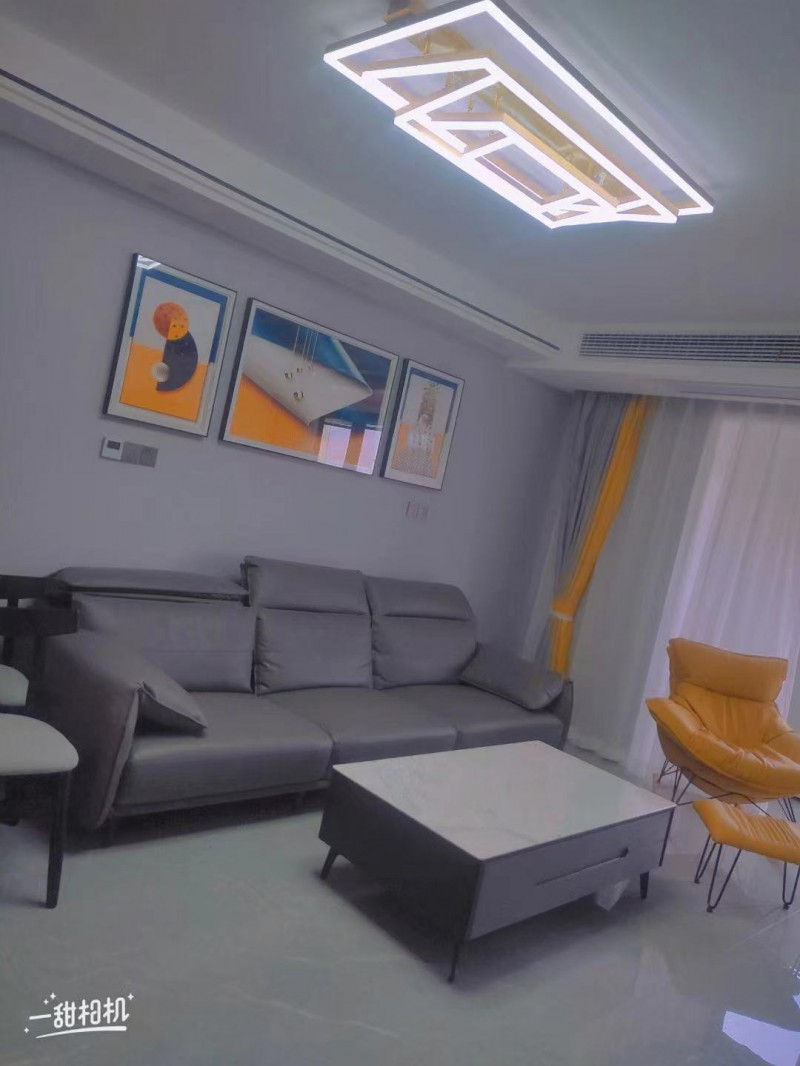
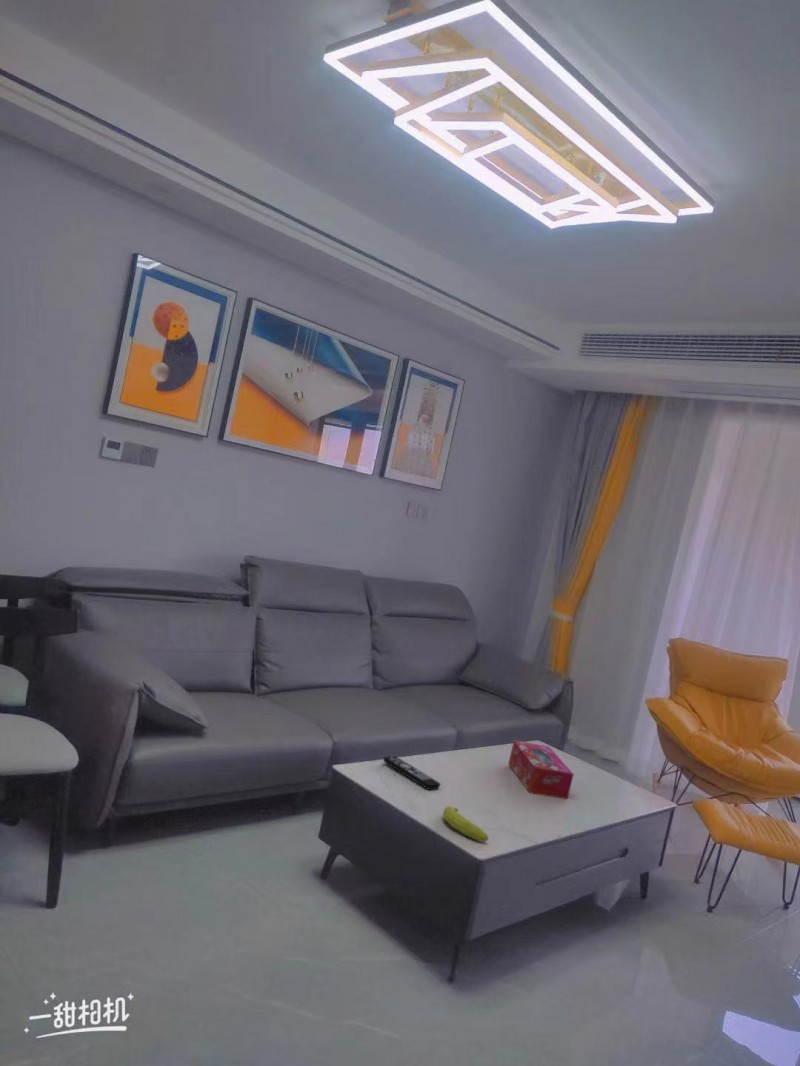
+ fruit [442,805,489,843]
+ remote control [382,755,441,791]
+ tissue box [507,739,575,800]
